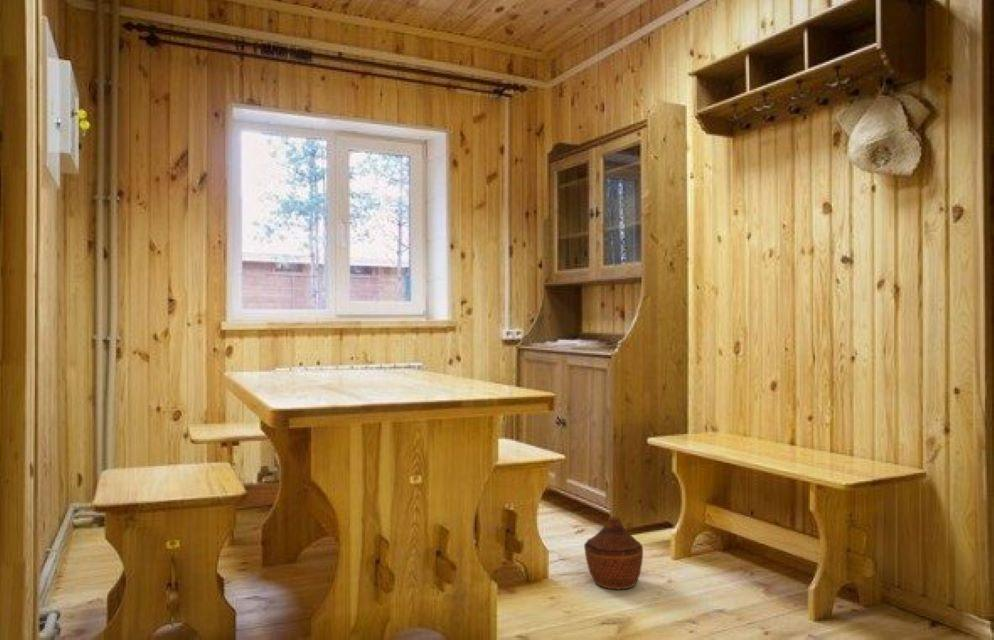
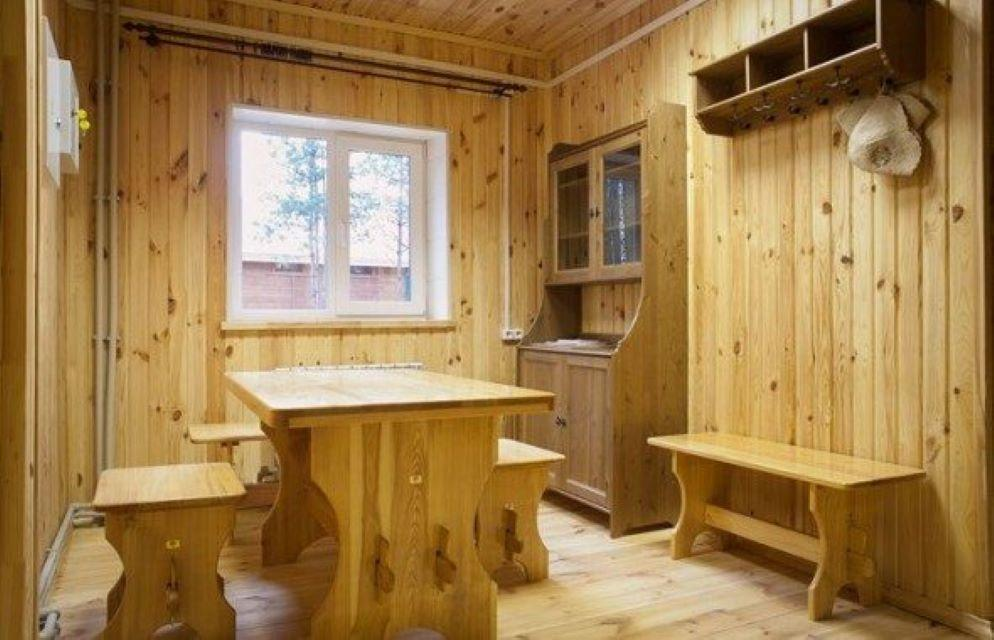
- woven basket [583,515,644,591]
